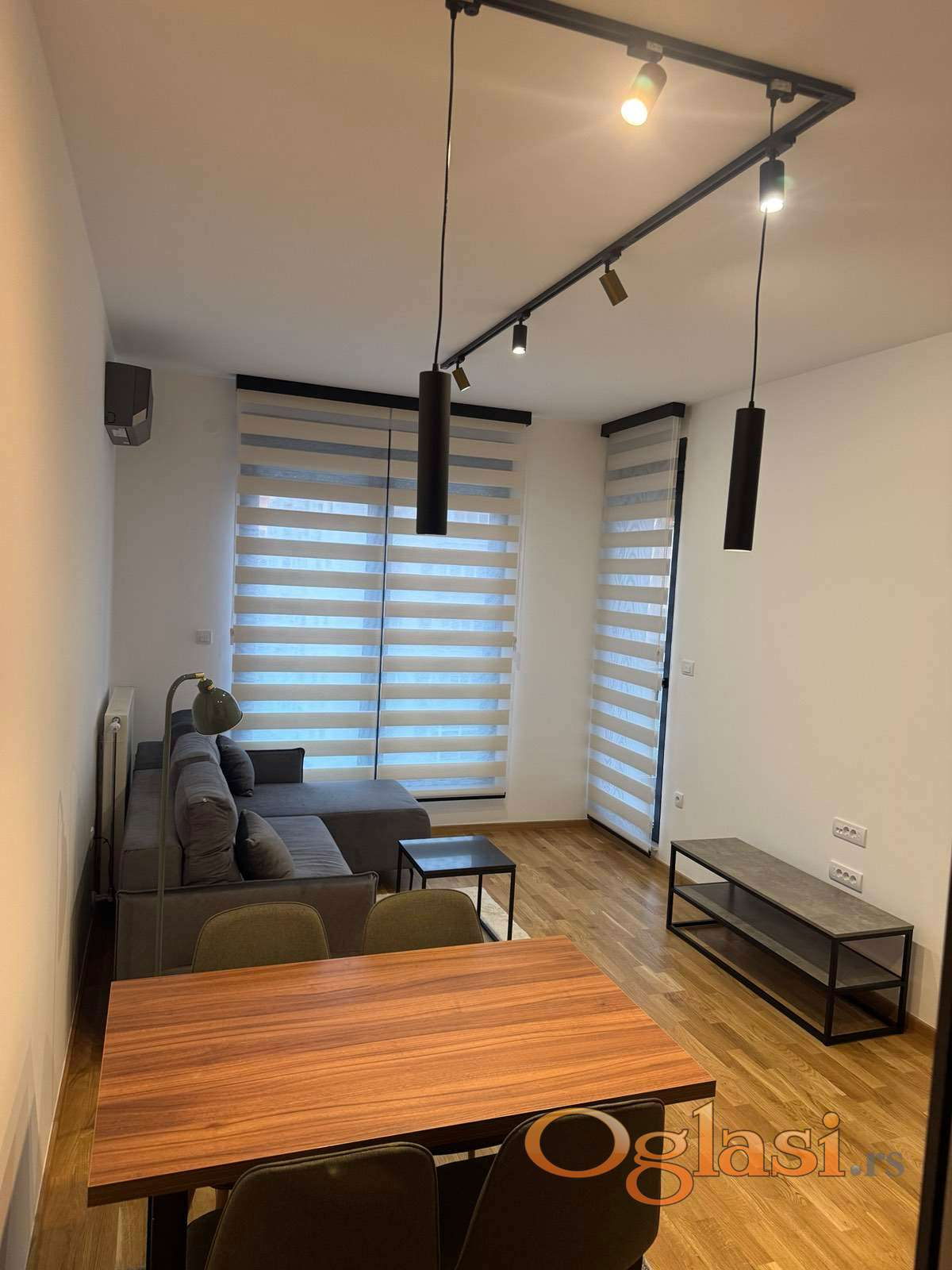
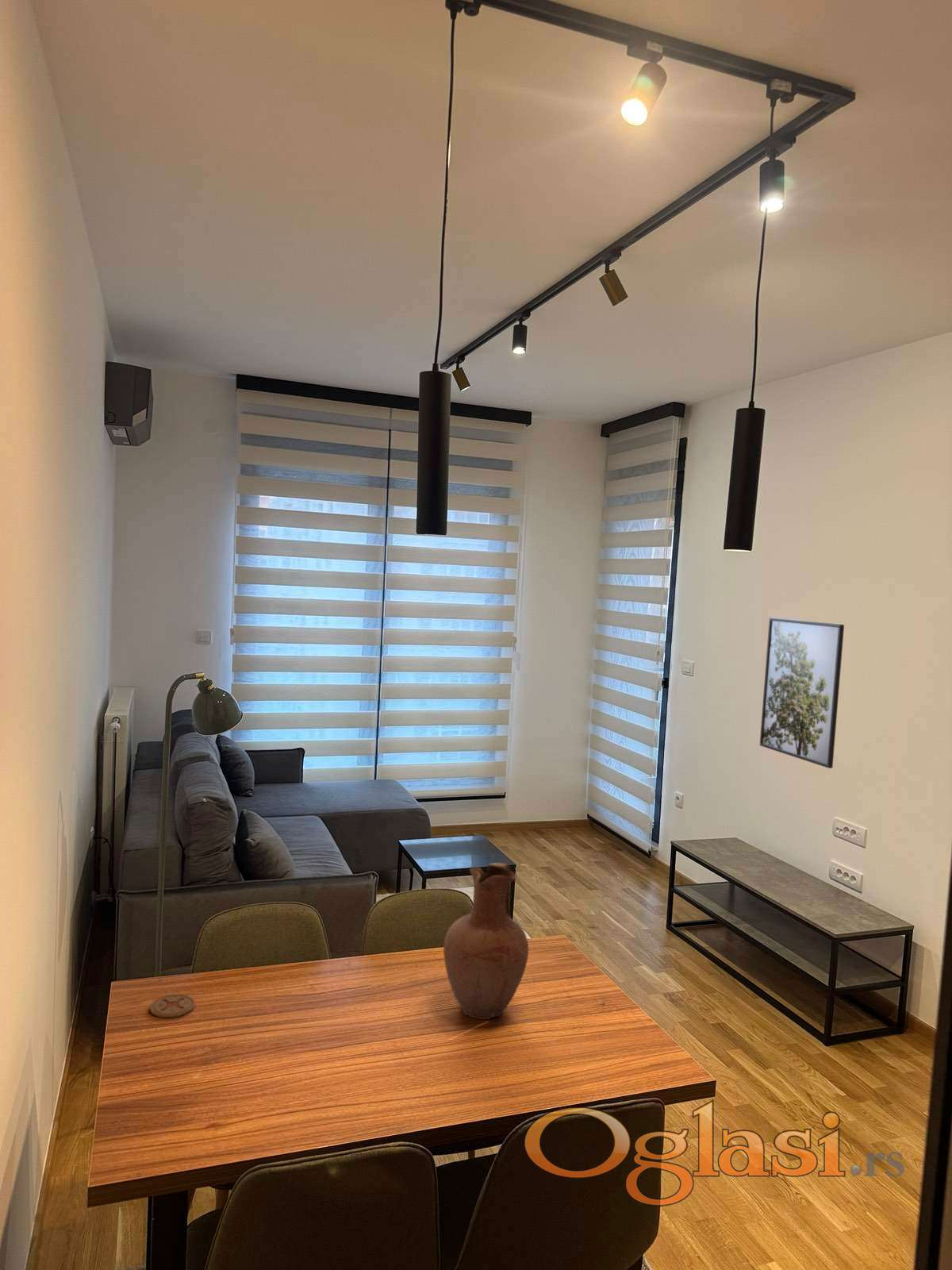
+ vase [443,862,529,1020]
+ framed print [759,617,845,769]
+ coaster [149,994,196,1018]
